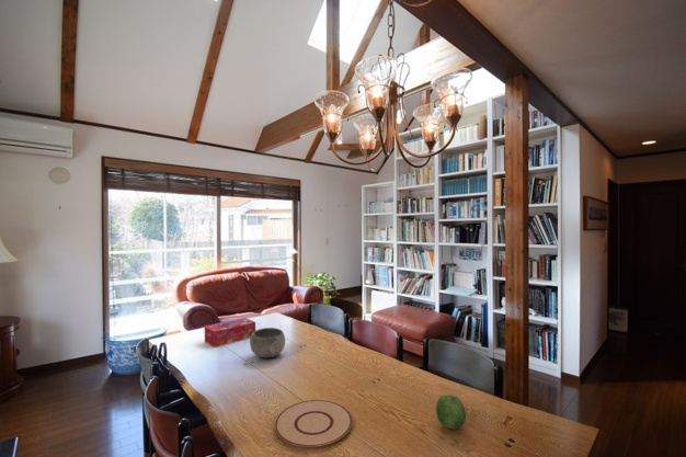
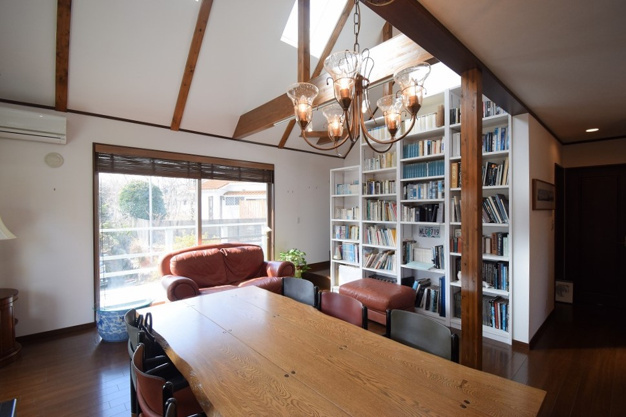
- bowl [249,327,286,359]
- plate [274,399,353,449]
- fruit [435,392,467,431]
- tissue box [204,317,256,349]
